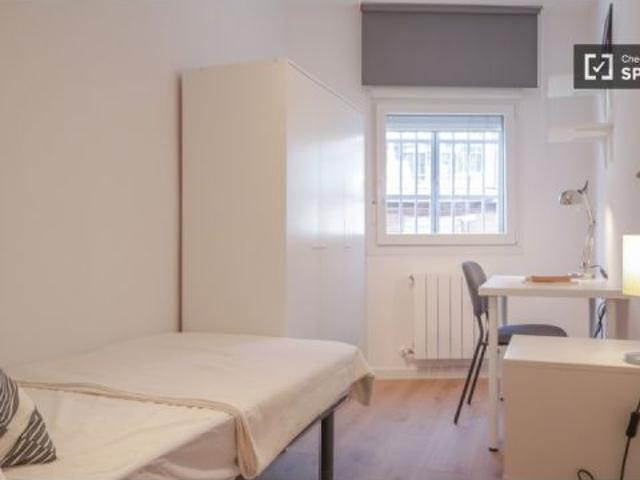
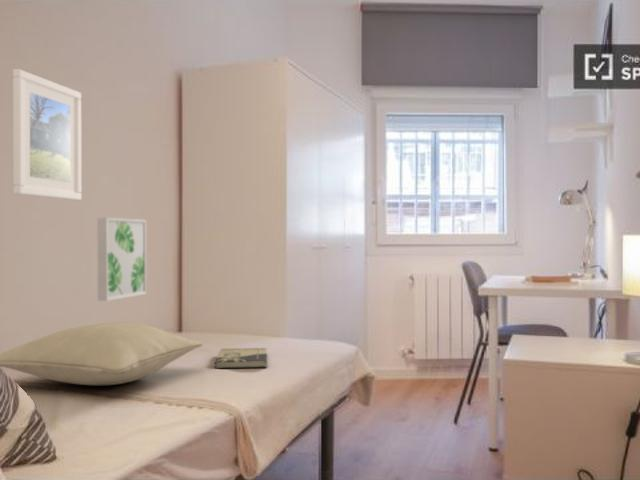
+ wall art [96,216,148,302]
+ book [214,347,268,370]
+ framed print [12,68,82,201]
+ pillow [0,322,204,386]
